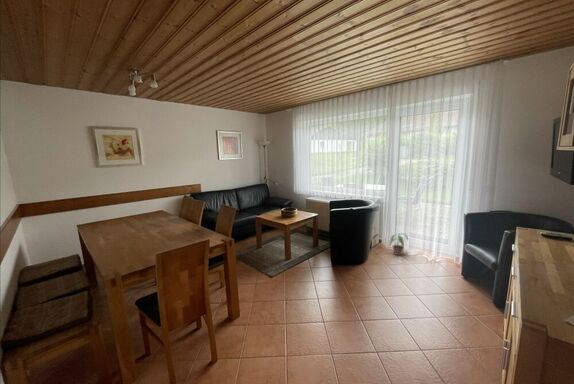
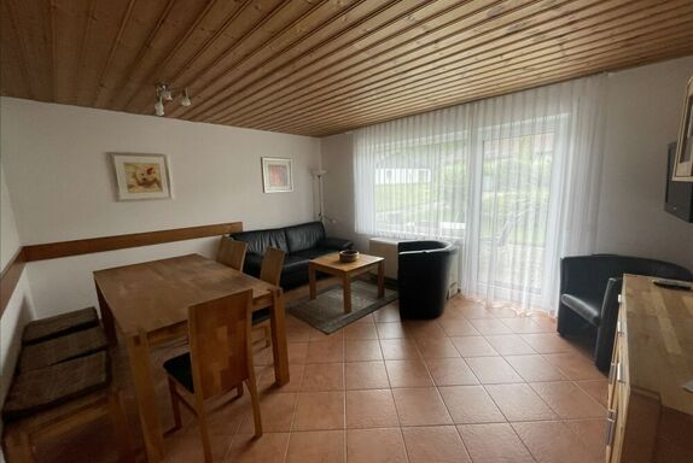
- potted plant [388,232,409,257]
